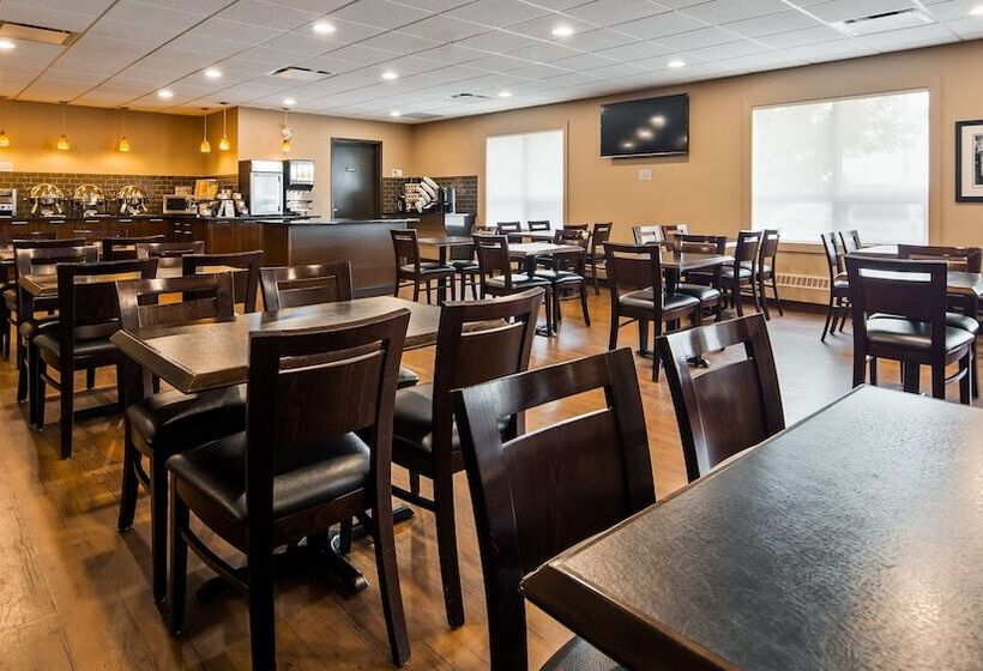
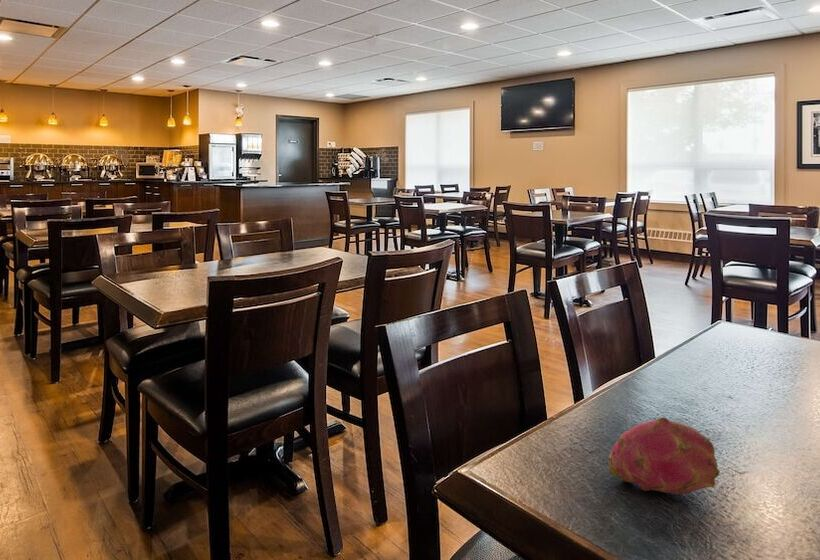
+ fruit [607,416,721,495]
